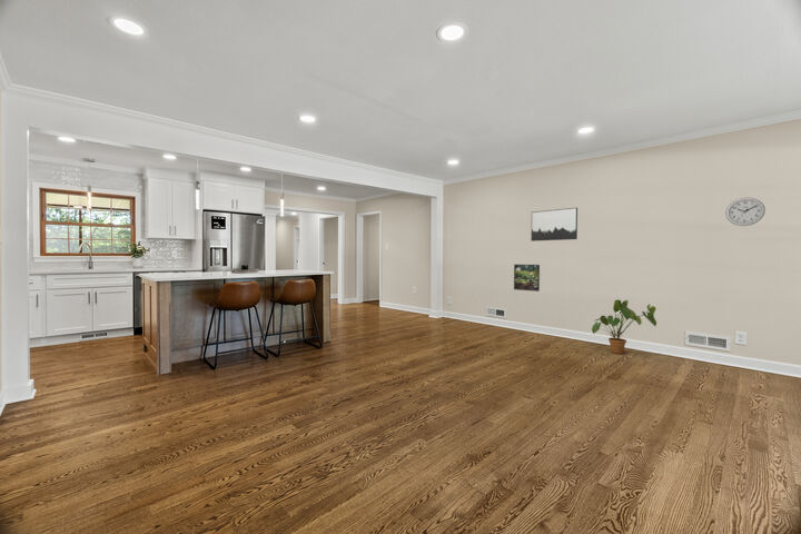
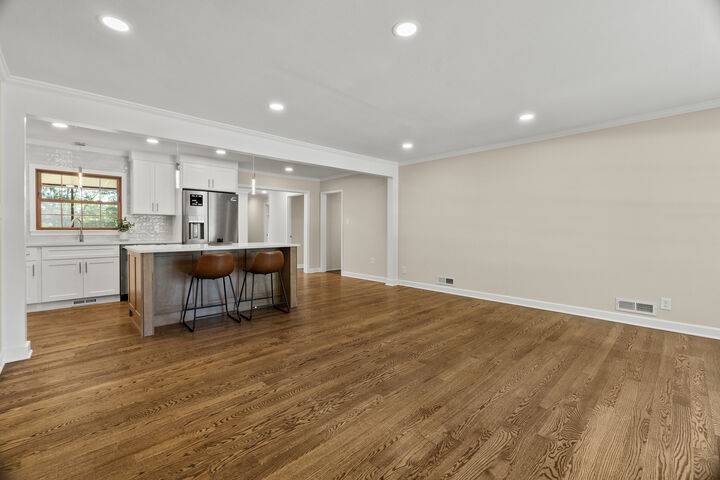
- wall clock [724,197,767,227]
- wall art [530,207,578,243]
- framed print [513,264,541,293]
- house plant [591,299,657,355]
